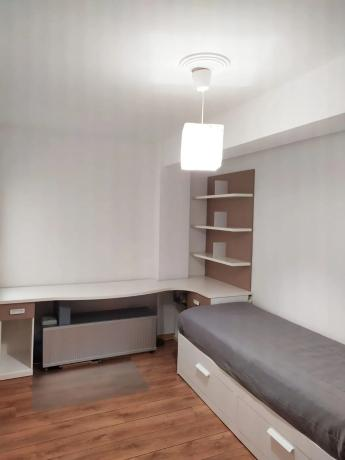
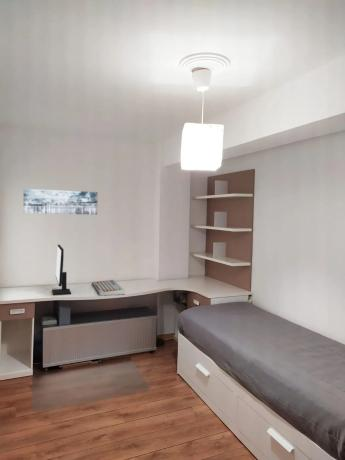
+ keyboard [91,279,126,297]
+ monitor [51,244,72,296]
+ wall art [23,188,99,216]
